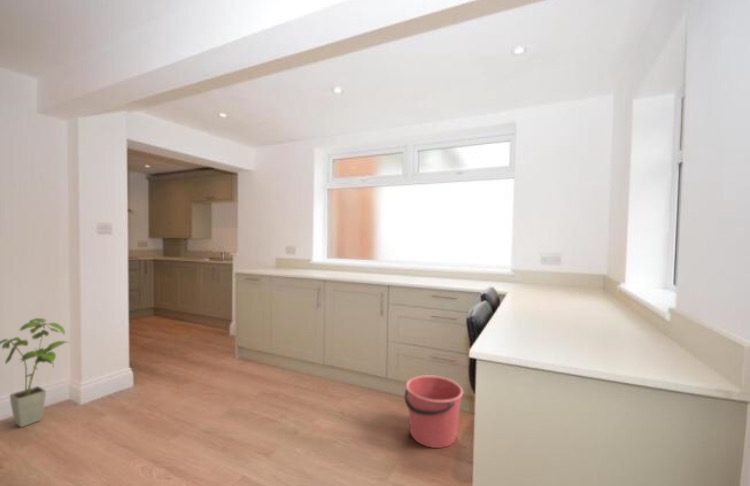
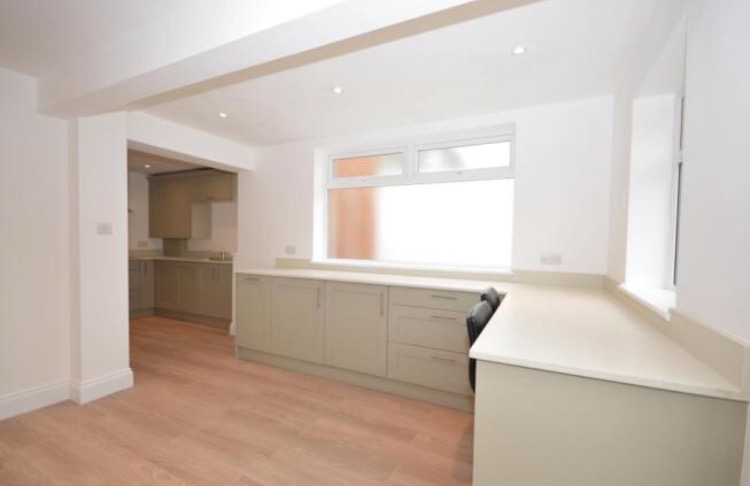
- house plant [0,317,70,428]
- bucket [404,374,464,449]
